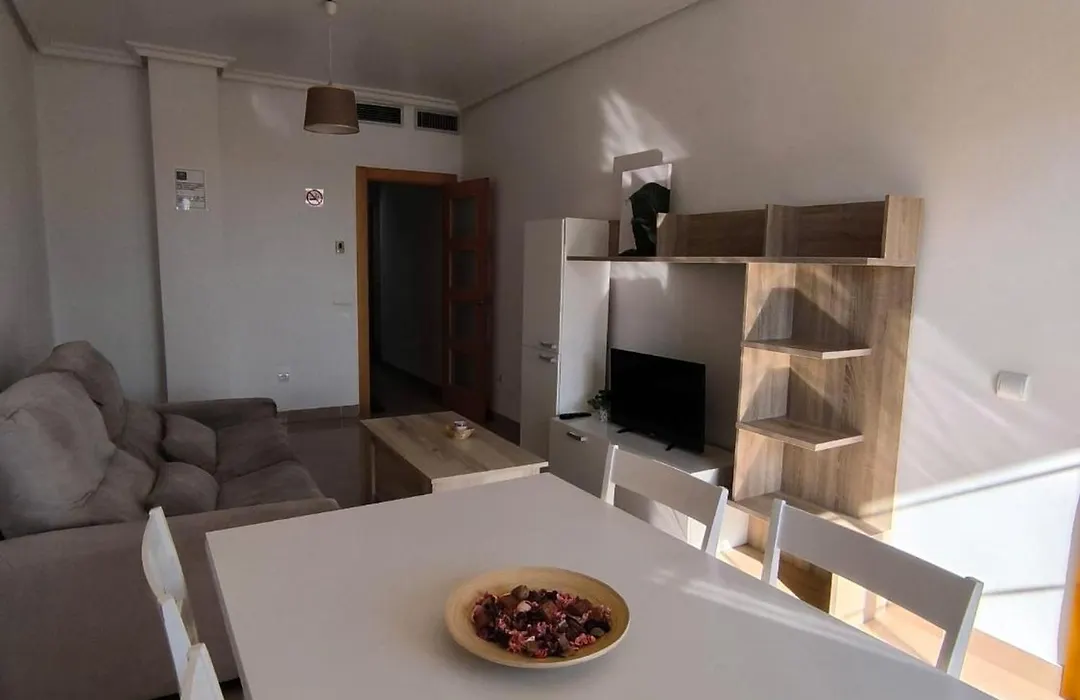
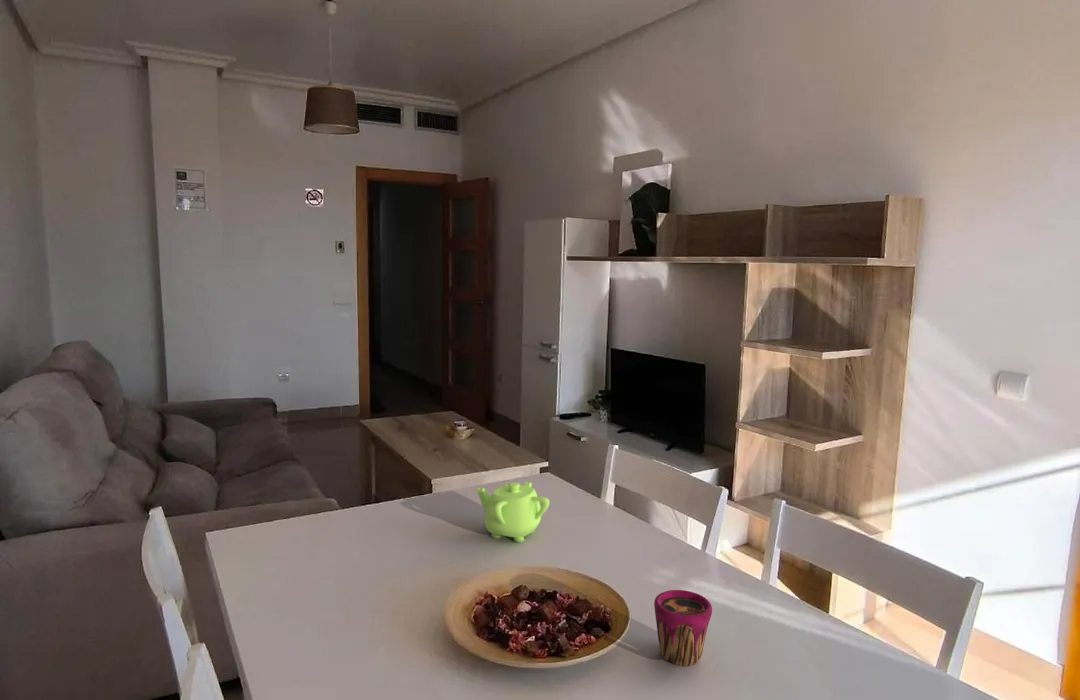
+ cup [653,589,713,667]
+ teapot [476,481,550,543]
